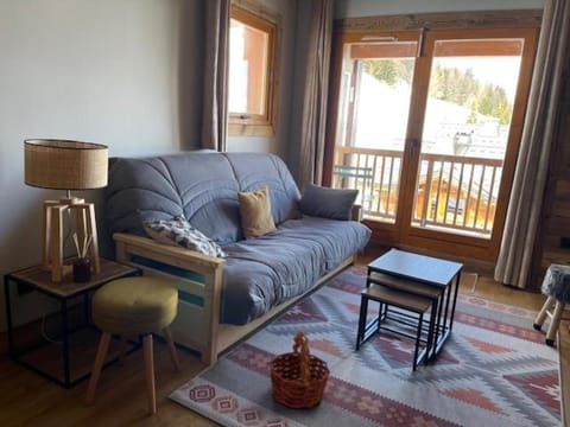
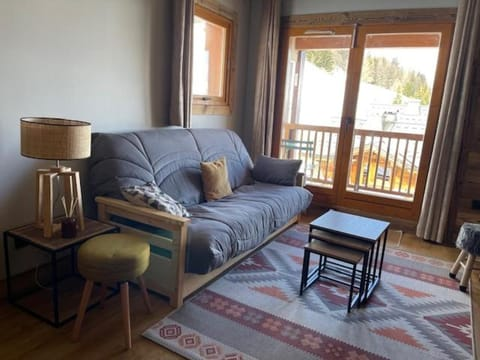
- basket [268,330,331,409]
